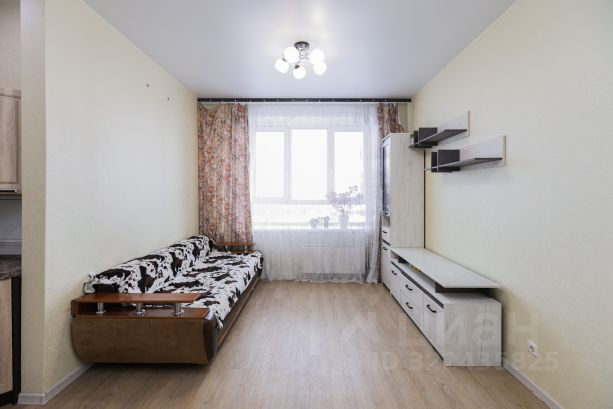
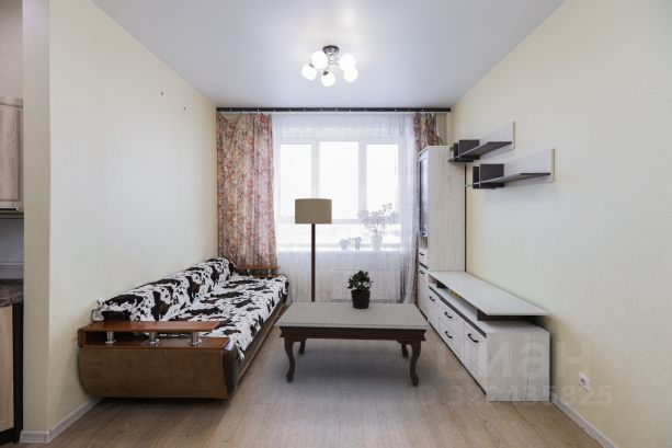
+ potted plant [346,269,374,309]
+ floor lamp [294,197,333,302]
+ coffee table [273,300,433,387]
